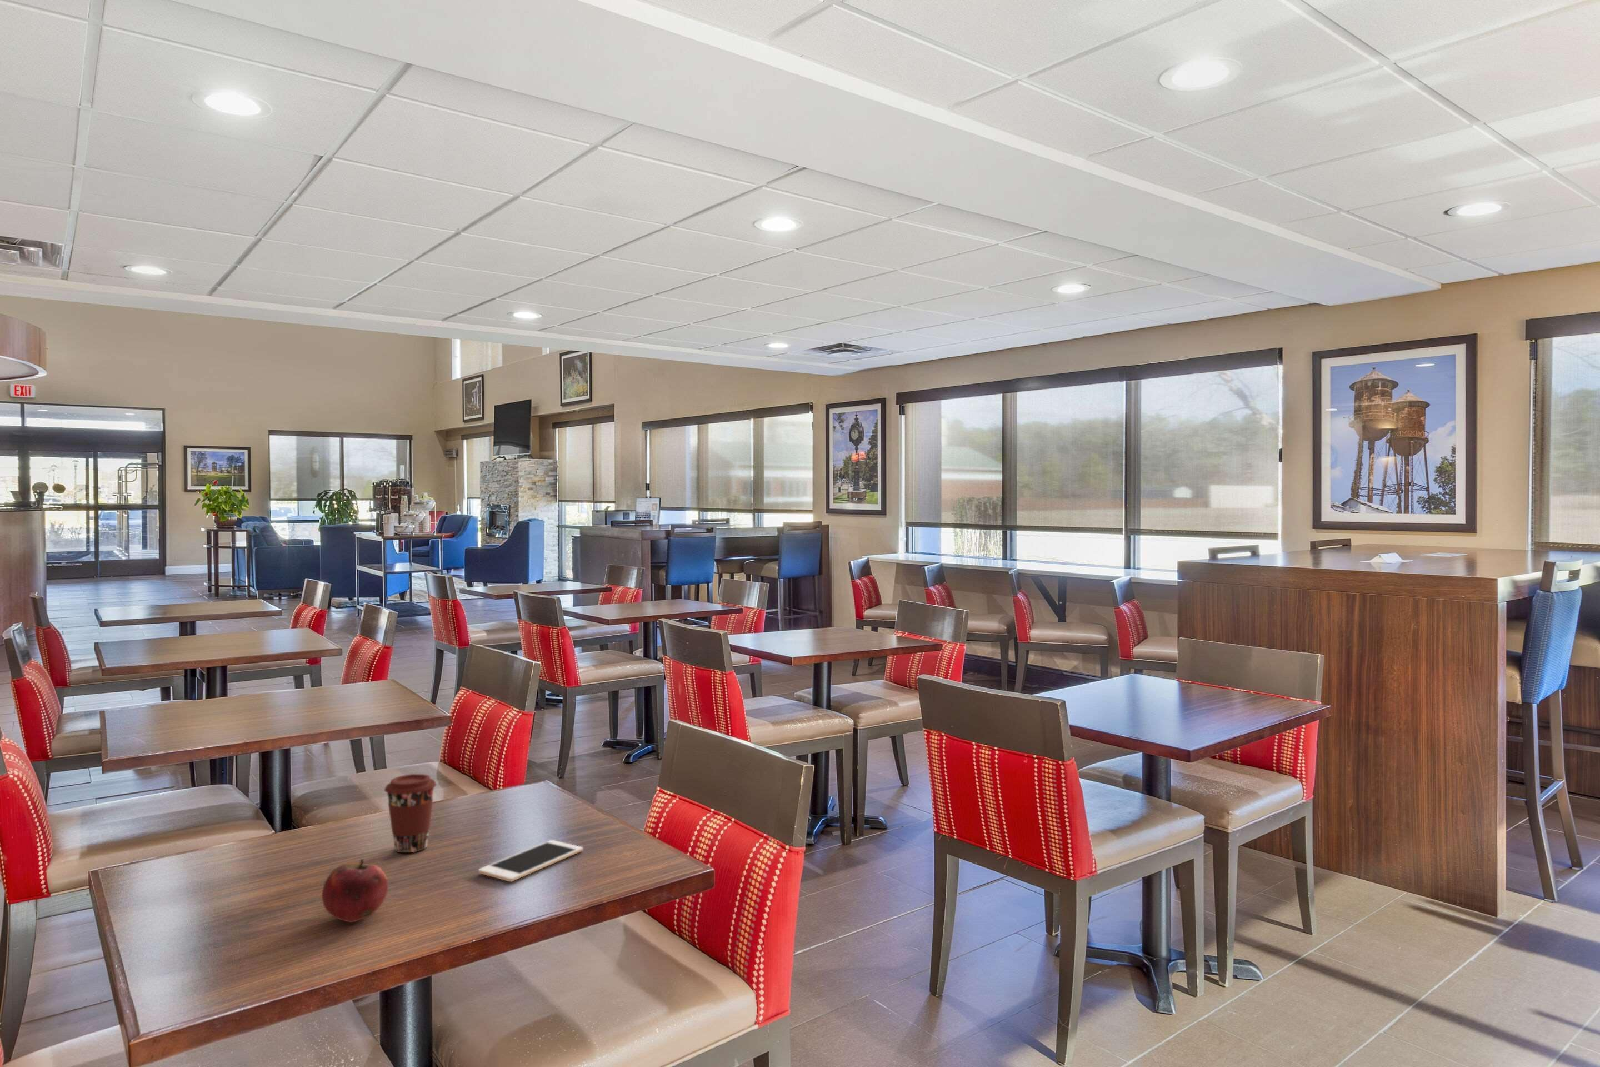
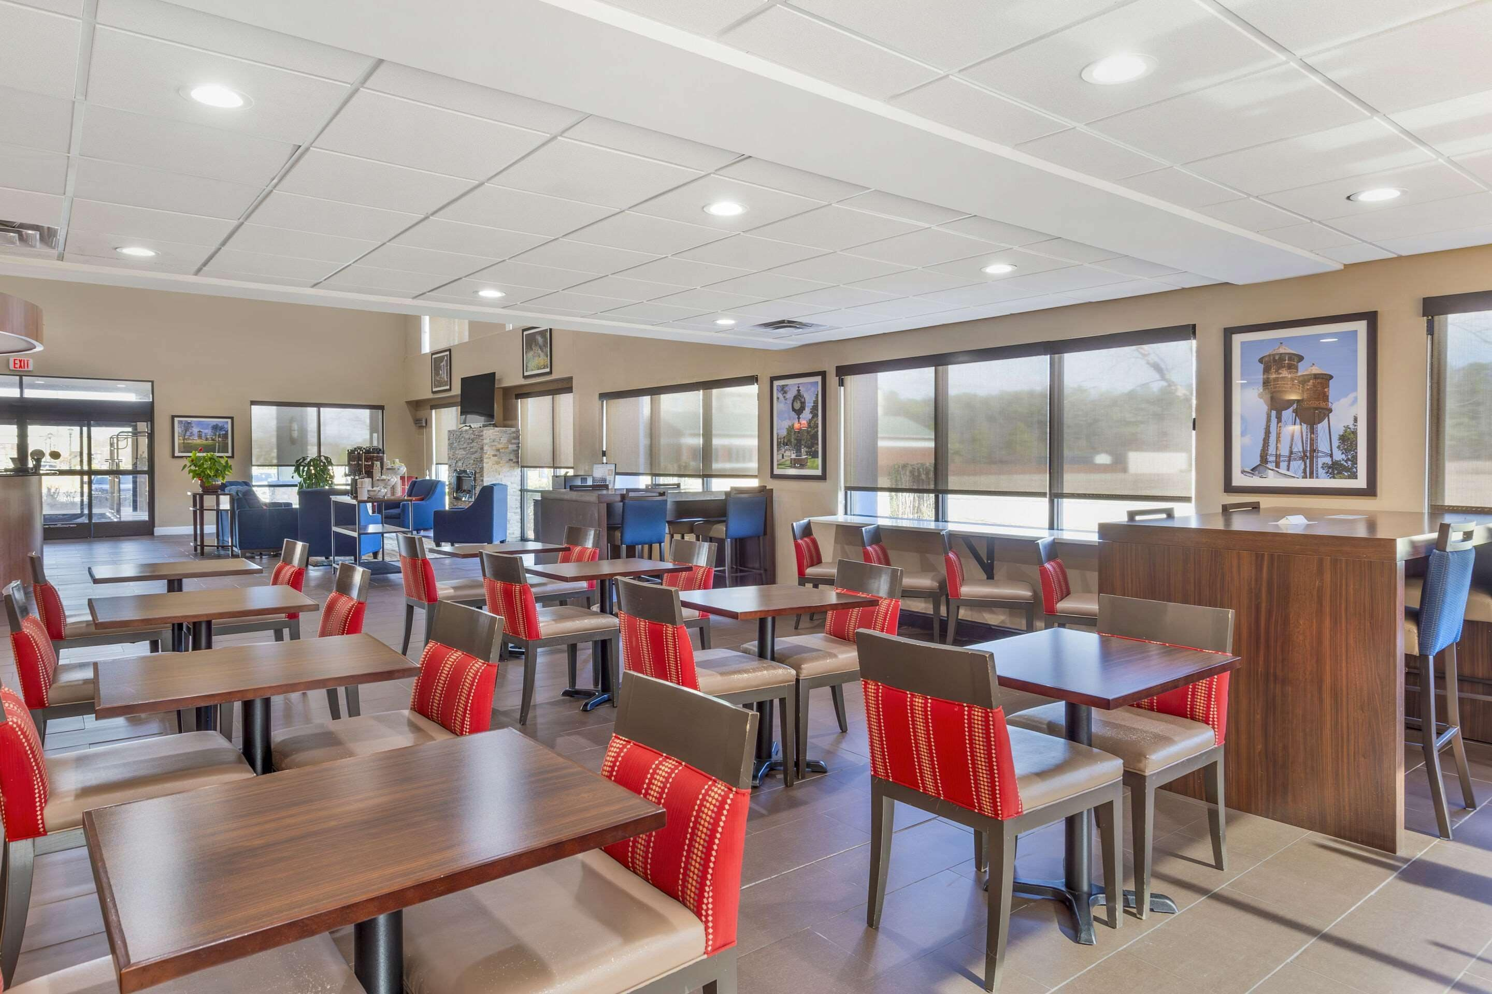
- cell phone [477,840,583,882]
- coffee cup [383,774,437,854]
- fruit [321,859,389,923]
